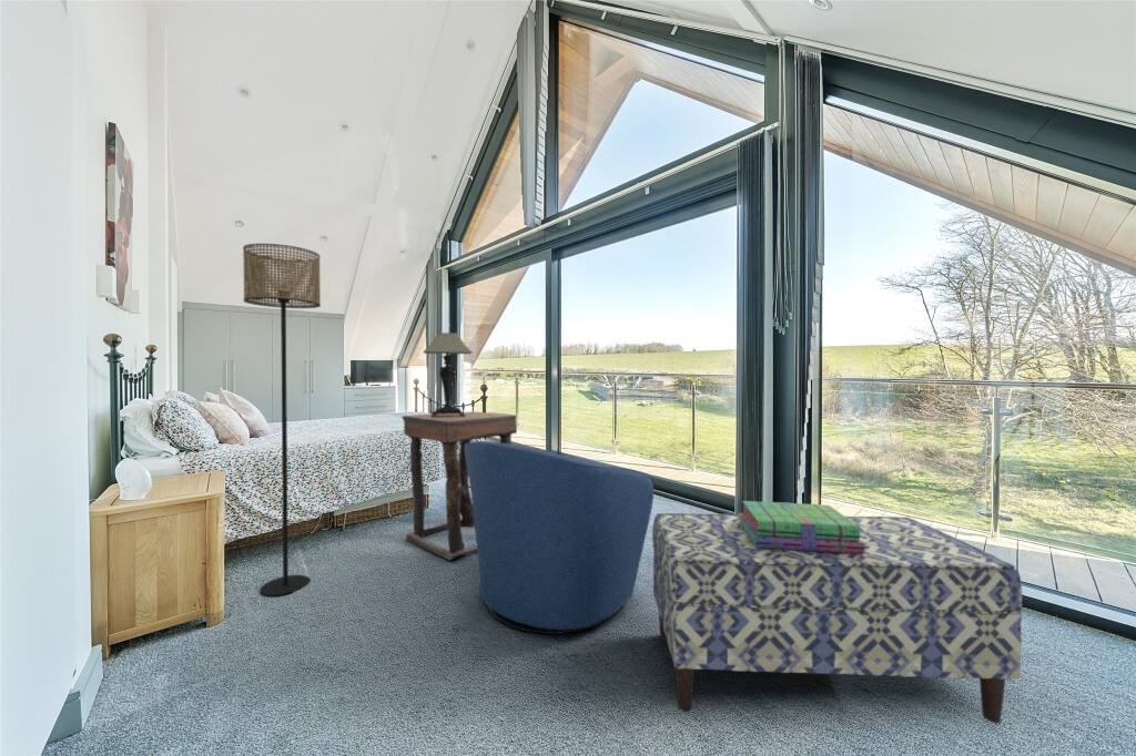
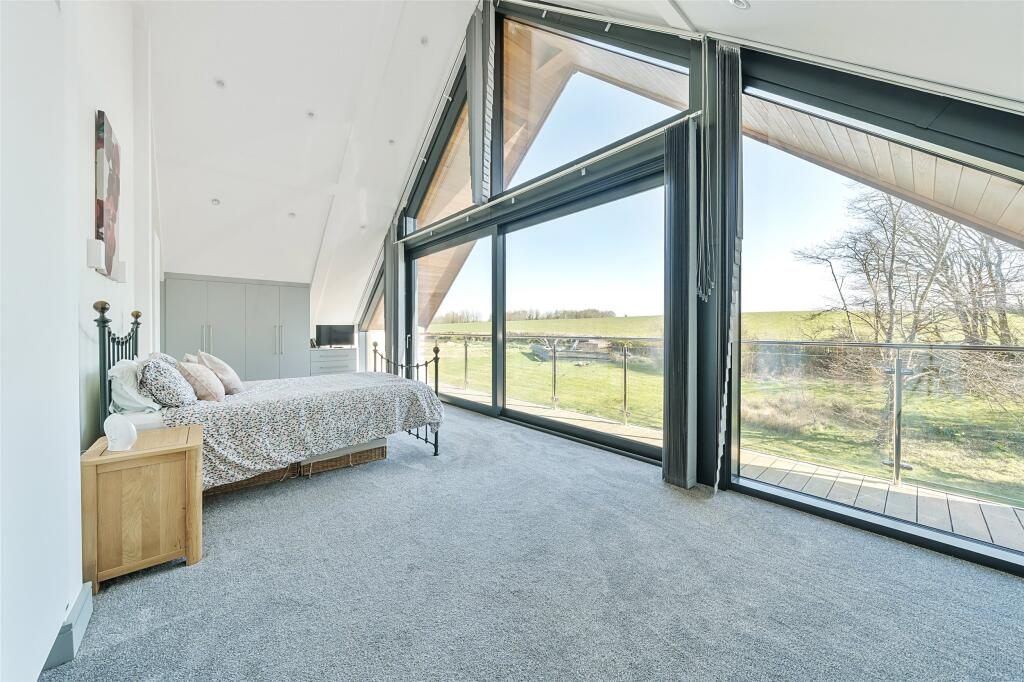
- floor lamp [242,243,322,597]
- stack of books [737,500,864,554]
- table lamp [423,331,474,418]
- armchair [465,440,655,635]
- side table [402,410,518,561]
- bench [651,512,1023,724]
